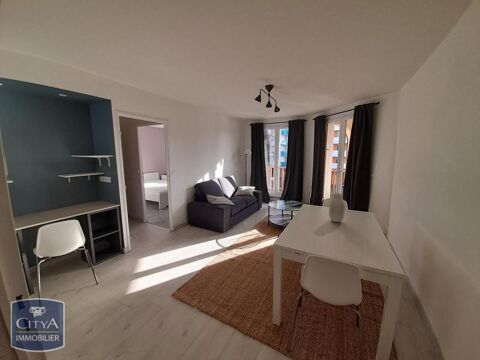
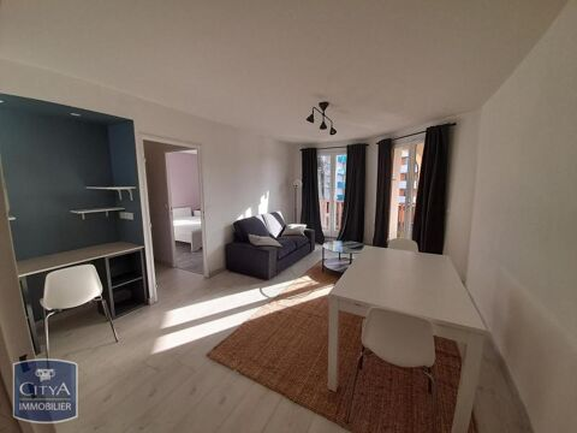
- vase [328,192,346,223]
